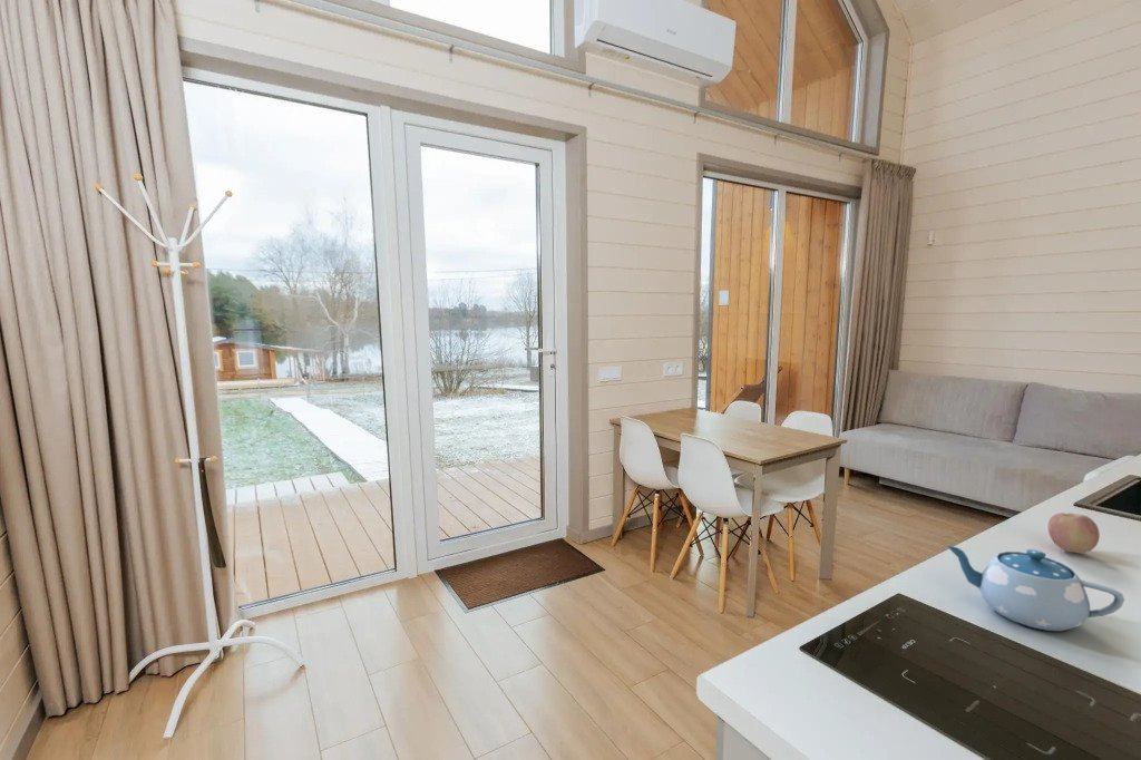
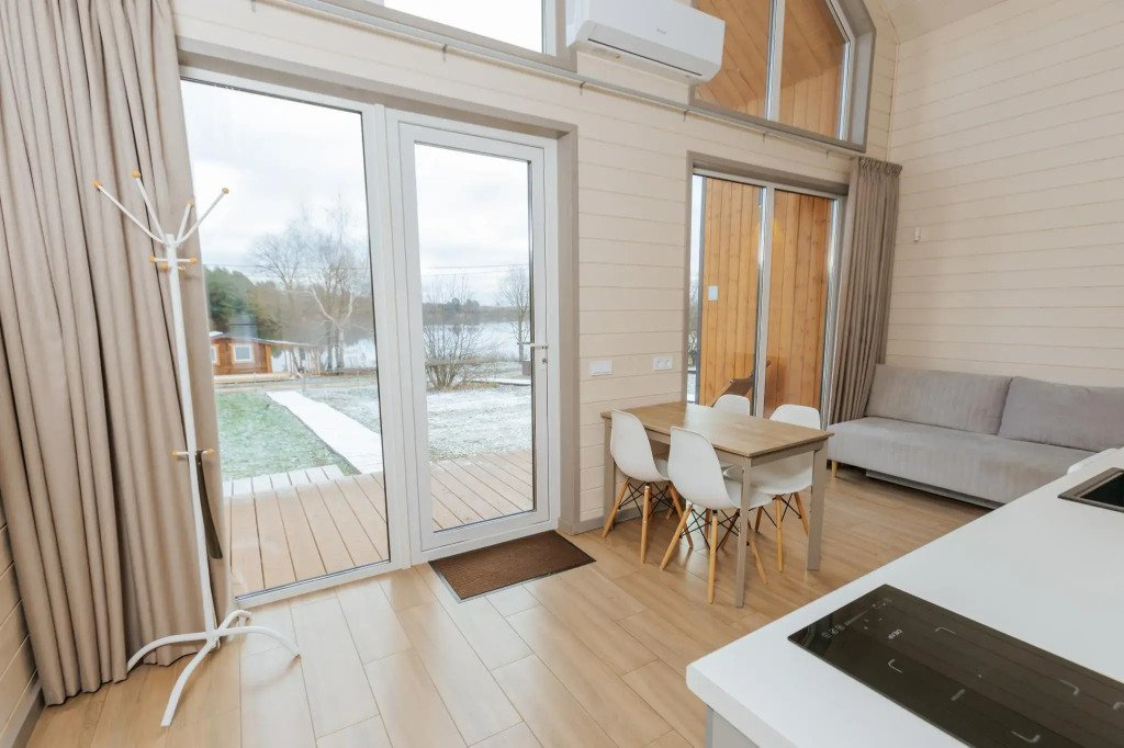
- fruit [1047,511,1101,554]
- chinaware [945,545,1125,633]
